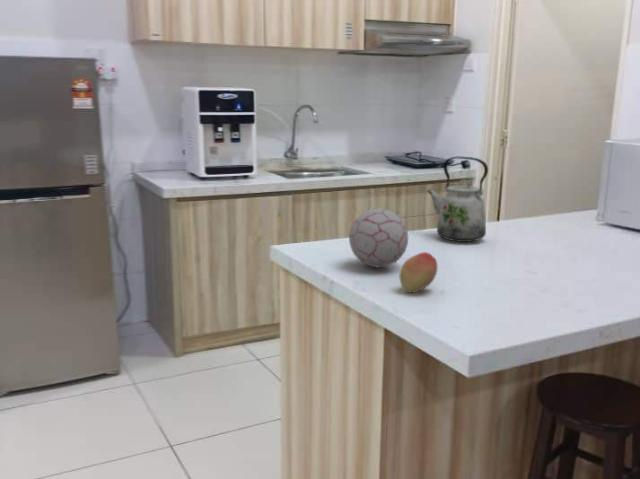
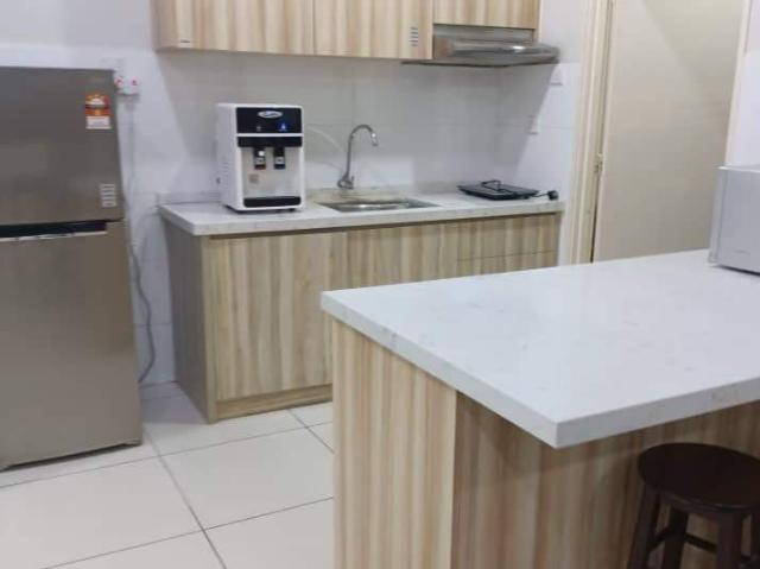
- kettle [426,156,489,243]
- fruit [398,251,438,294]
- decorative ball [348,208,409,268]
